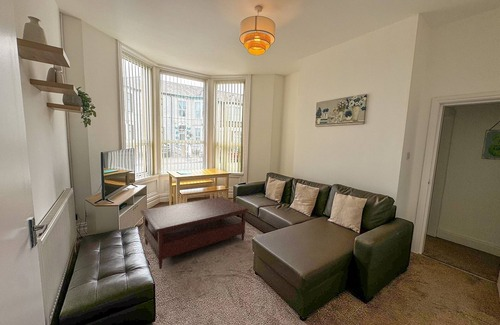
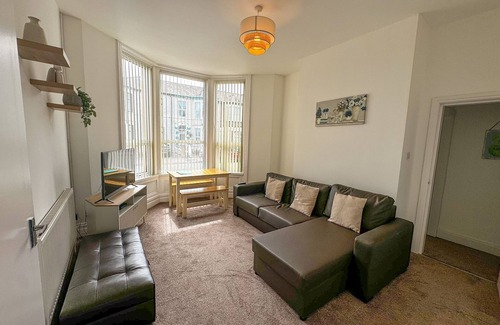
- coffee table [140,196,249,270]
